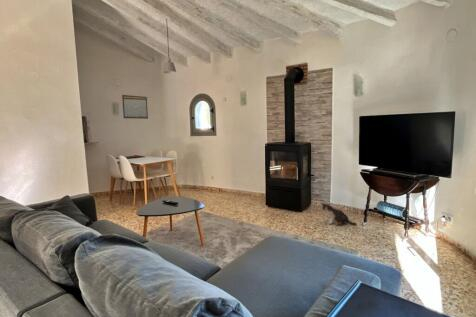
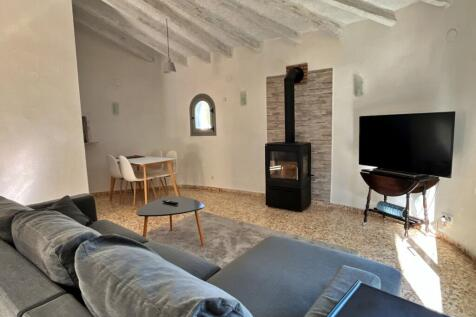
- plush toy [318,201,357,226]
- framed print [121,94,149,120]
